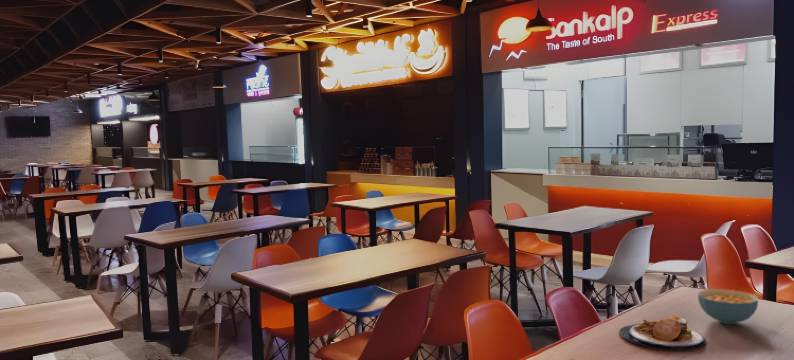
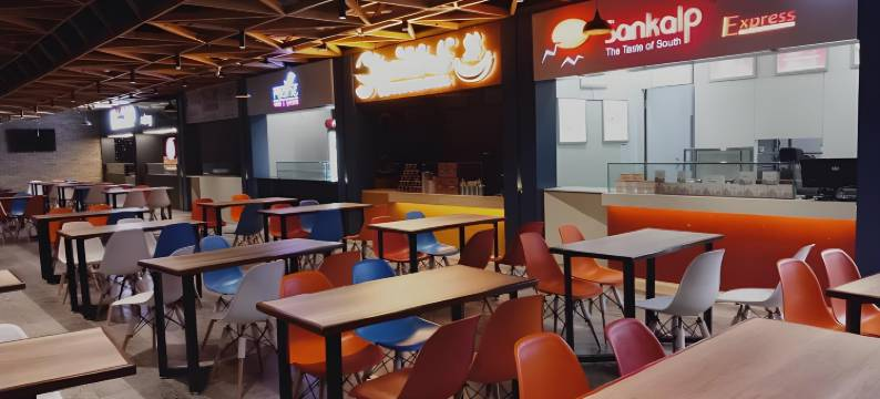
- cereal bowl [697,288,759,325]
- plate [618,315,707,350]
